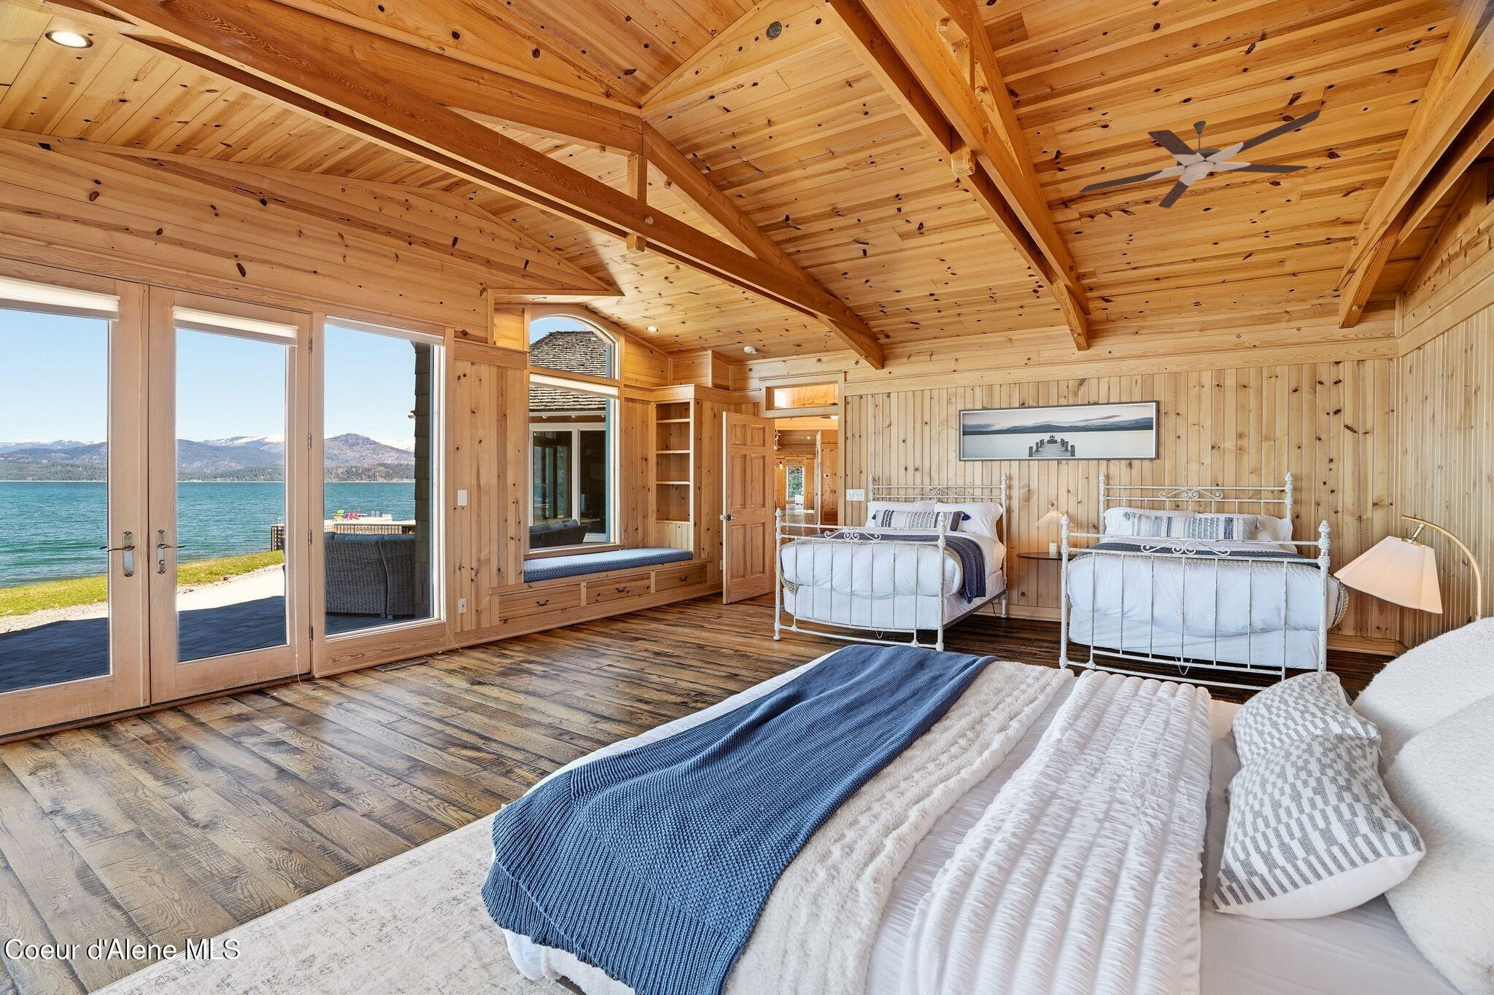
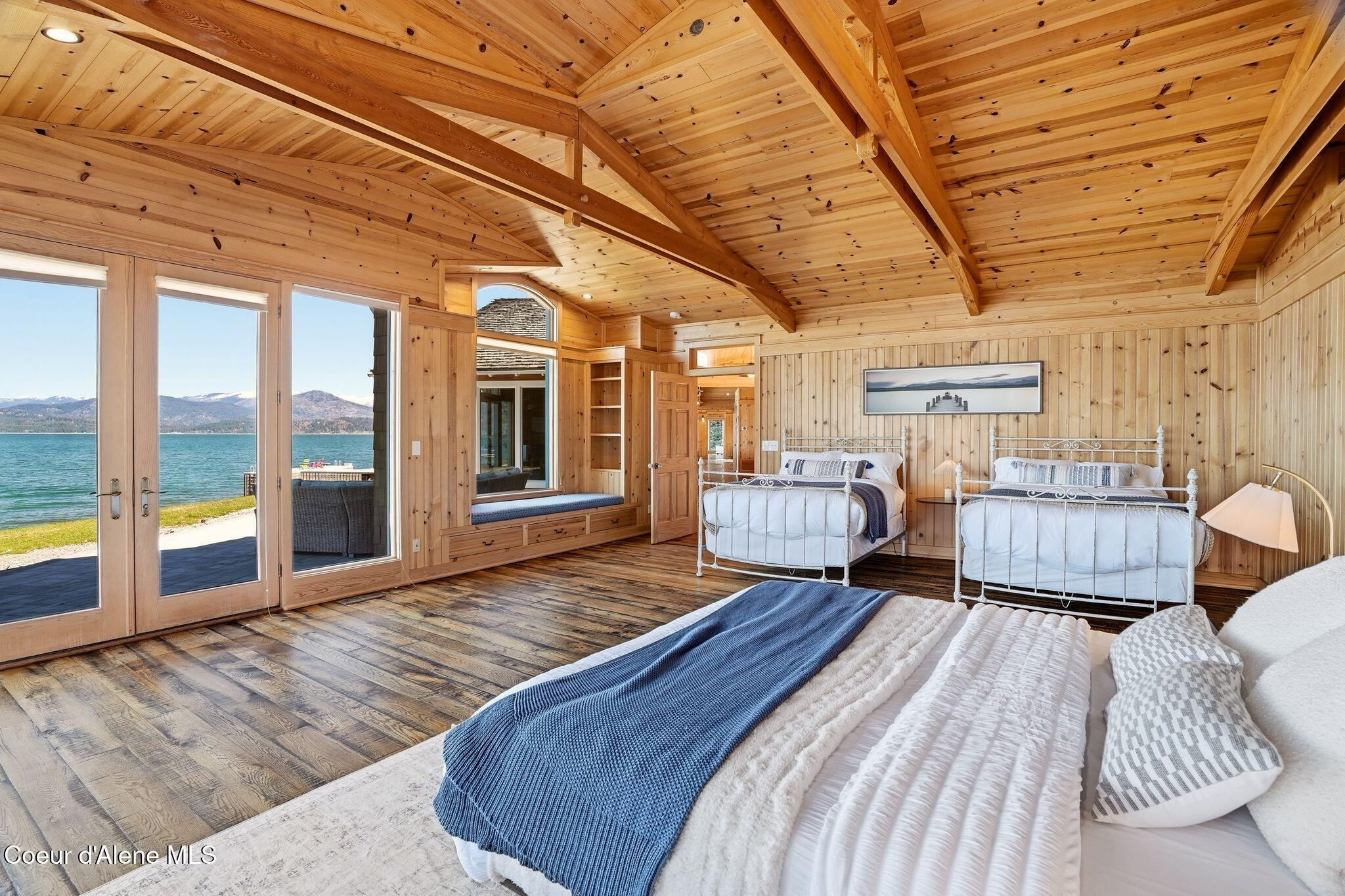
- ceiling fan [1079,109,1322,209]
